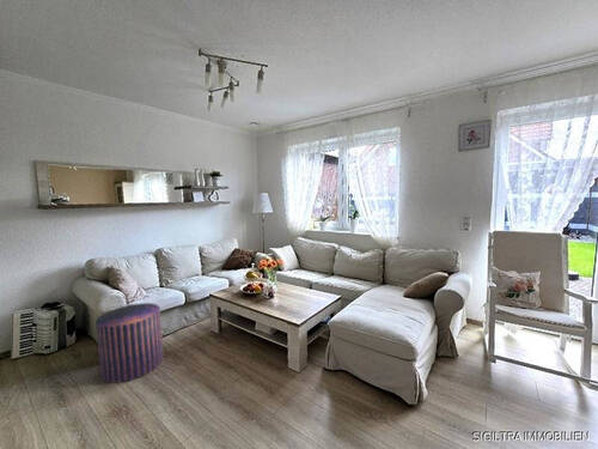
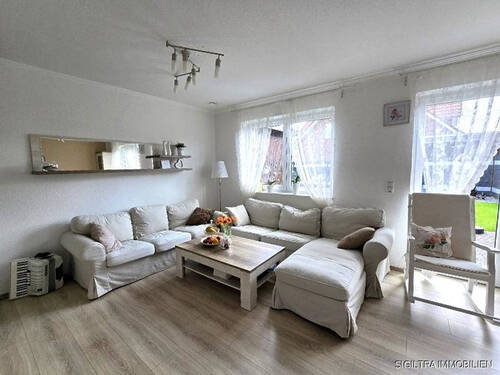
- pouf [94,302,164,384]
